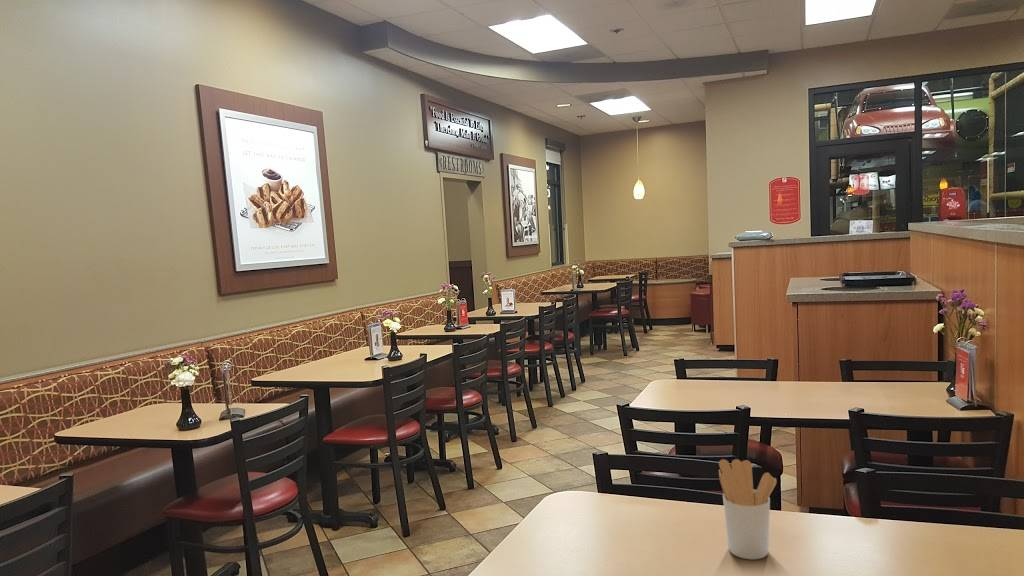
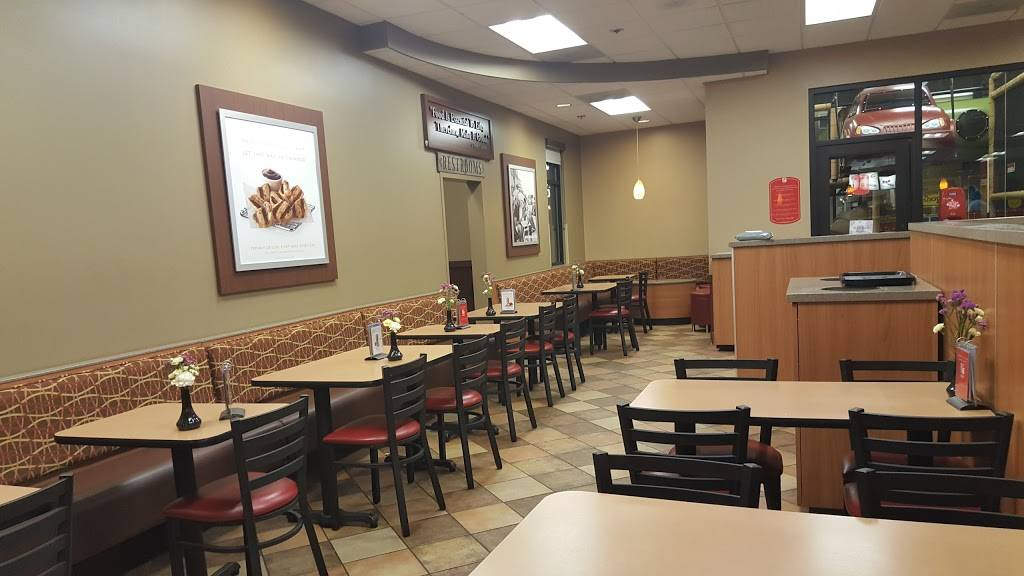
- utensil holder [718,458,778,560]
